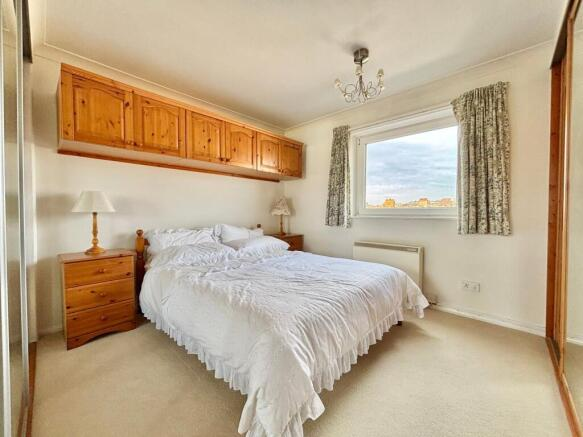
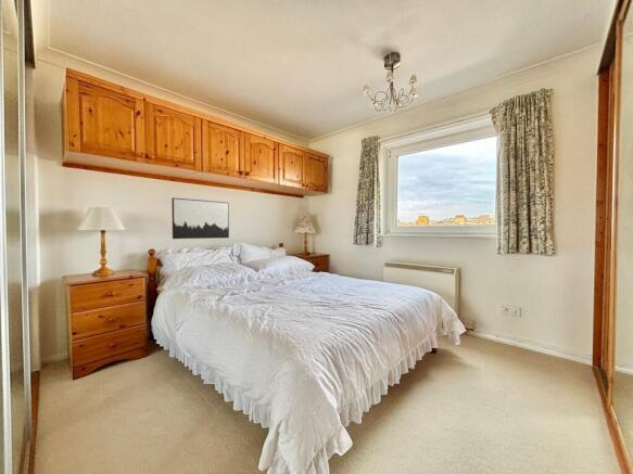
+ wall art [170,196,230,240]
